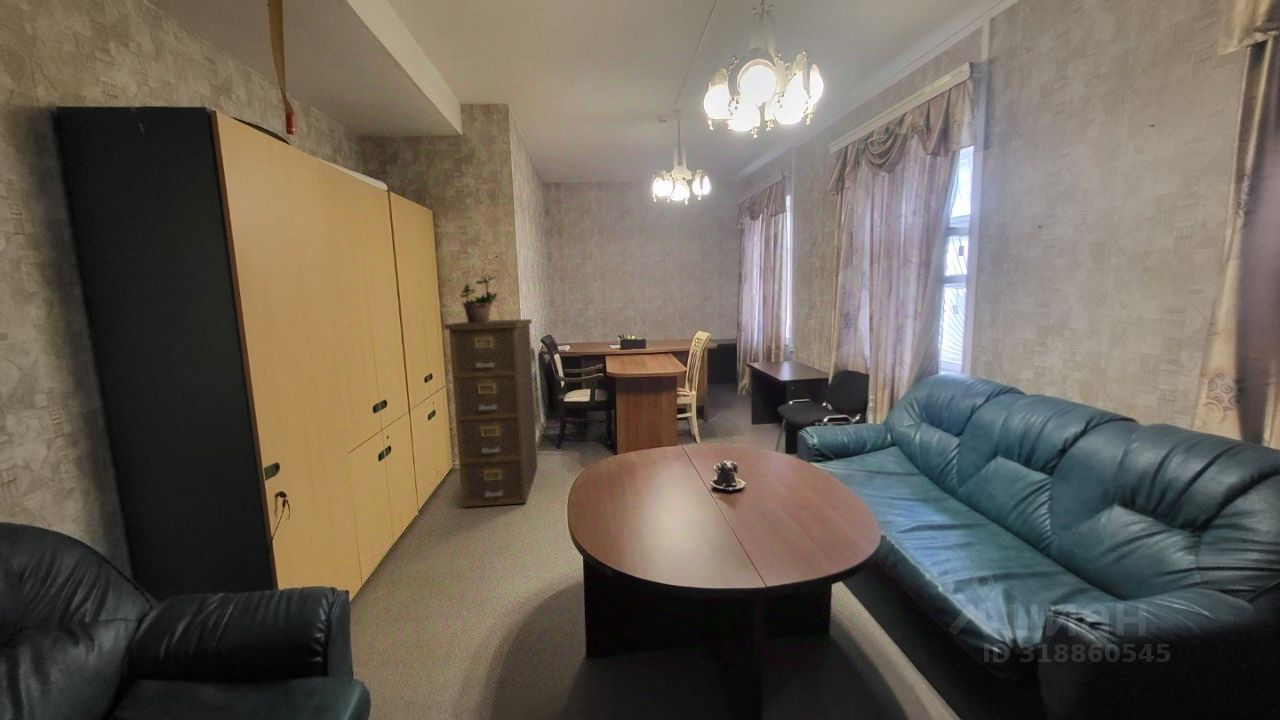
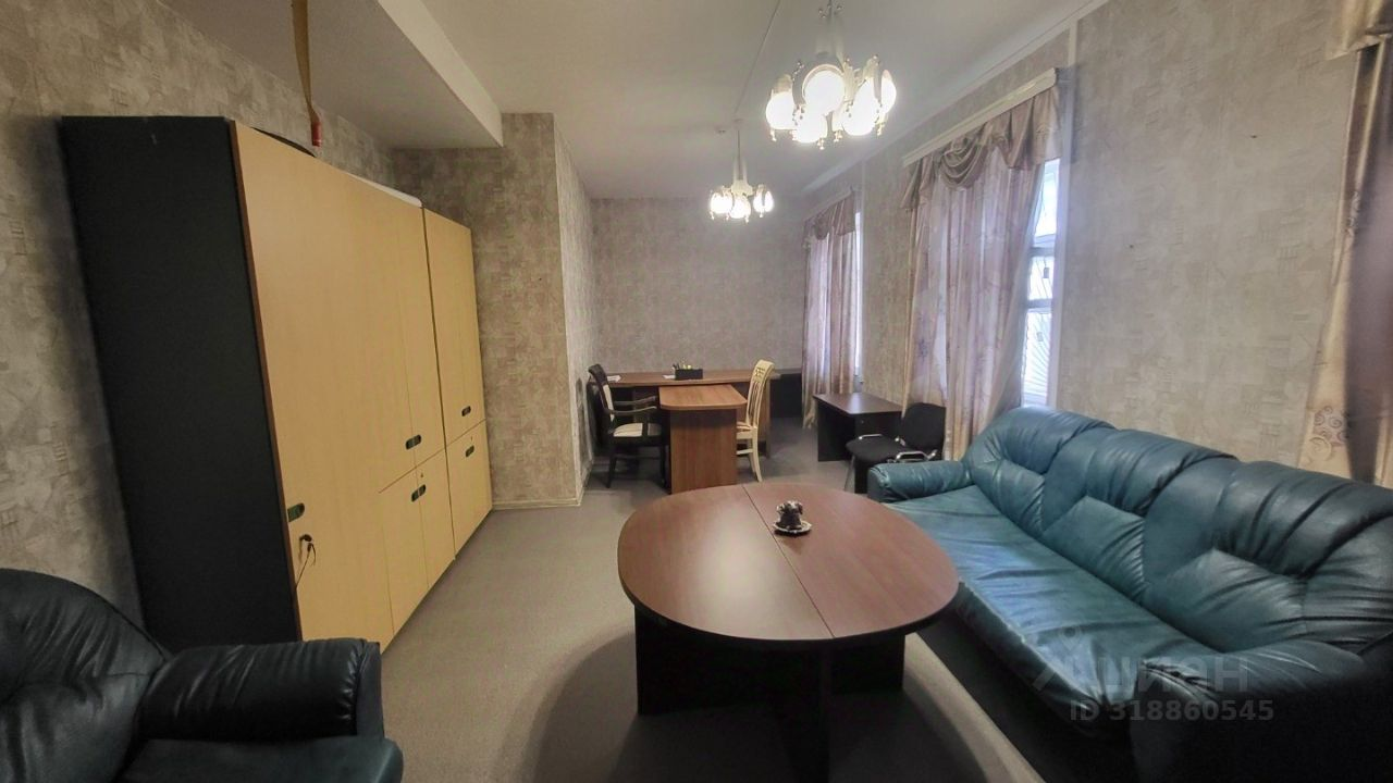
- filing cabinet [443,318,539,508]
- potted plant [459,272,501,323]
